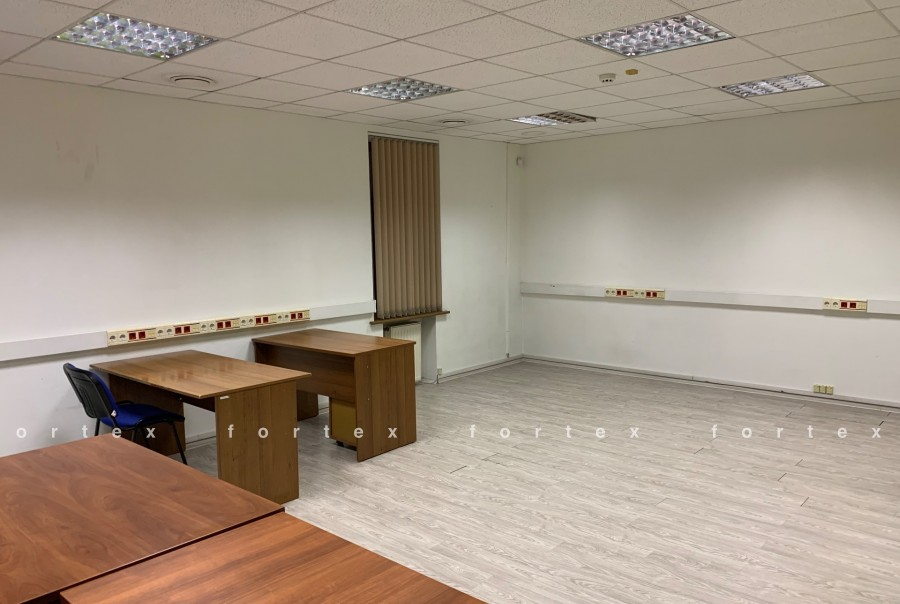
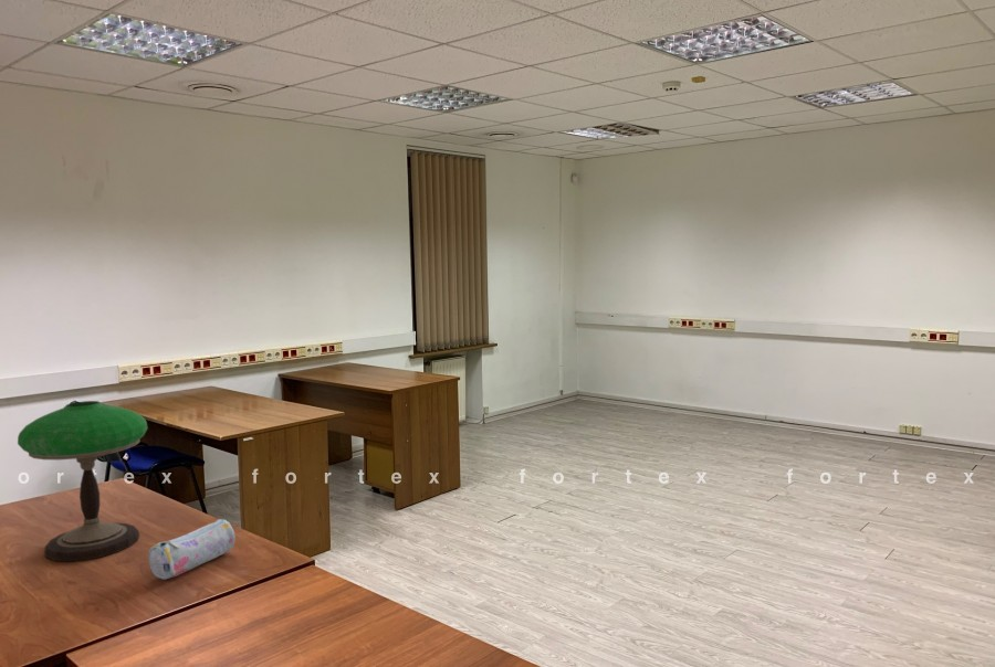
+ pencil case [147,518,237,581]
+ table lamp [17,400,149,562]
